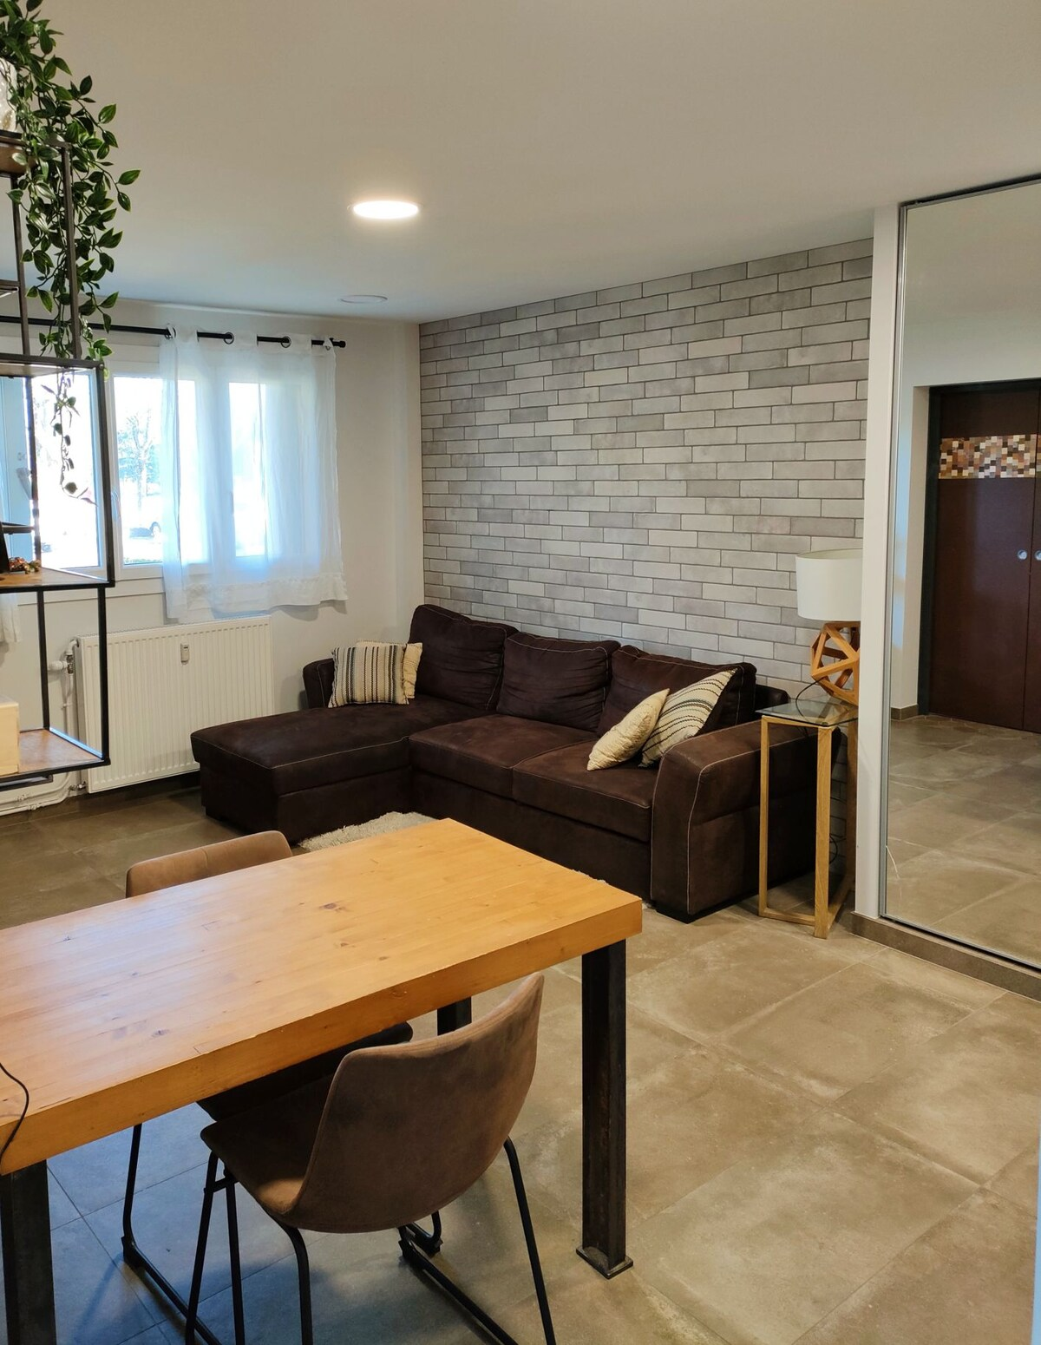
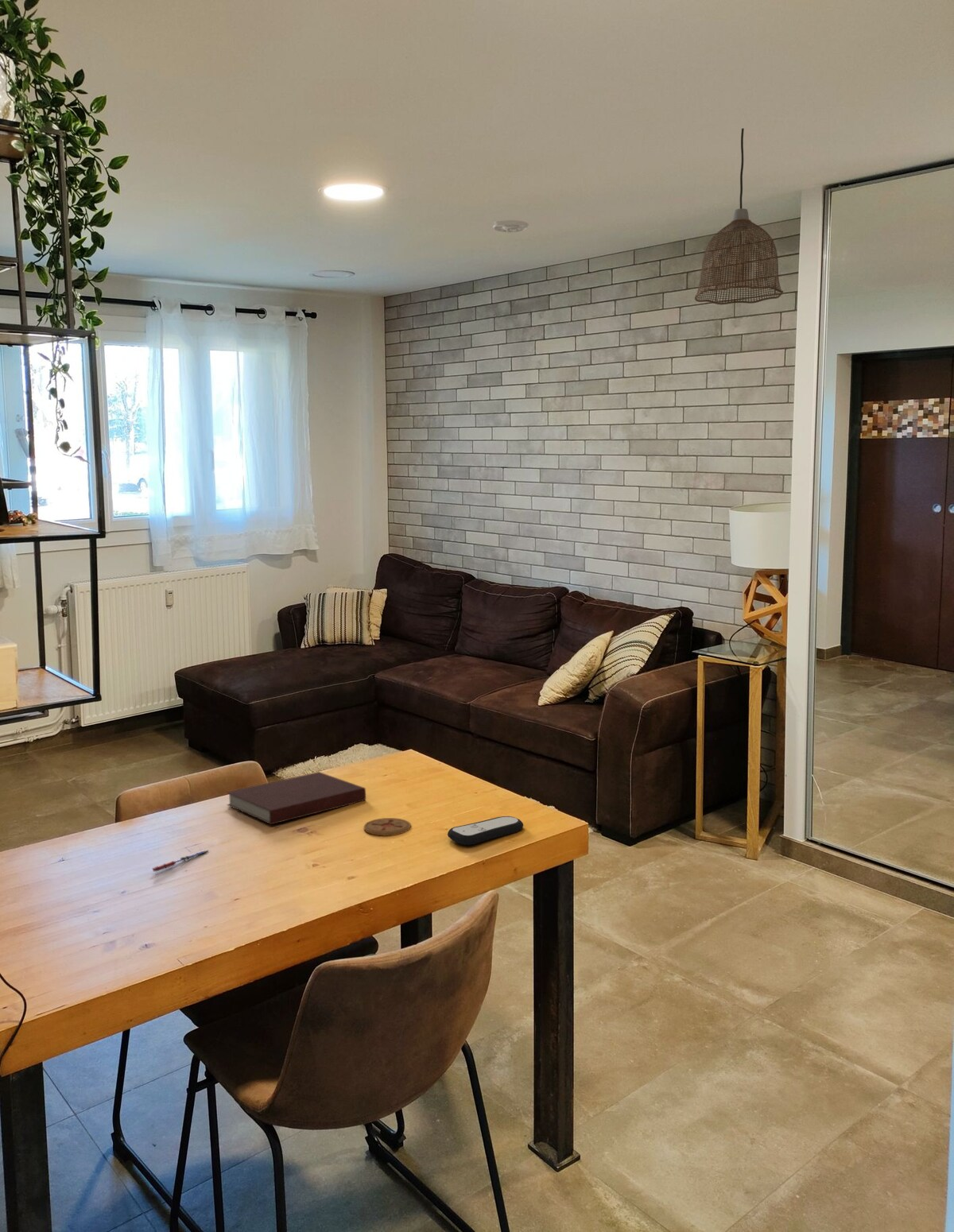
+ pen [151,849,209,872]
+ smoke detector [492,219,529,234]
+ remote control [447,816,524,846]
+ pendant lamp [694,127,784,305]
+ coaster [363,817,412,837]
+ notebook [226,771,366,825]
